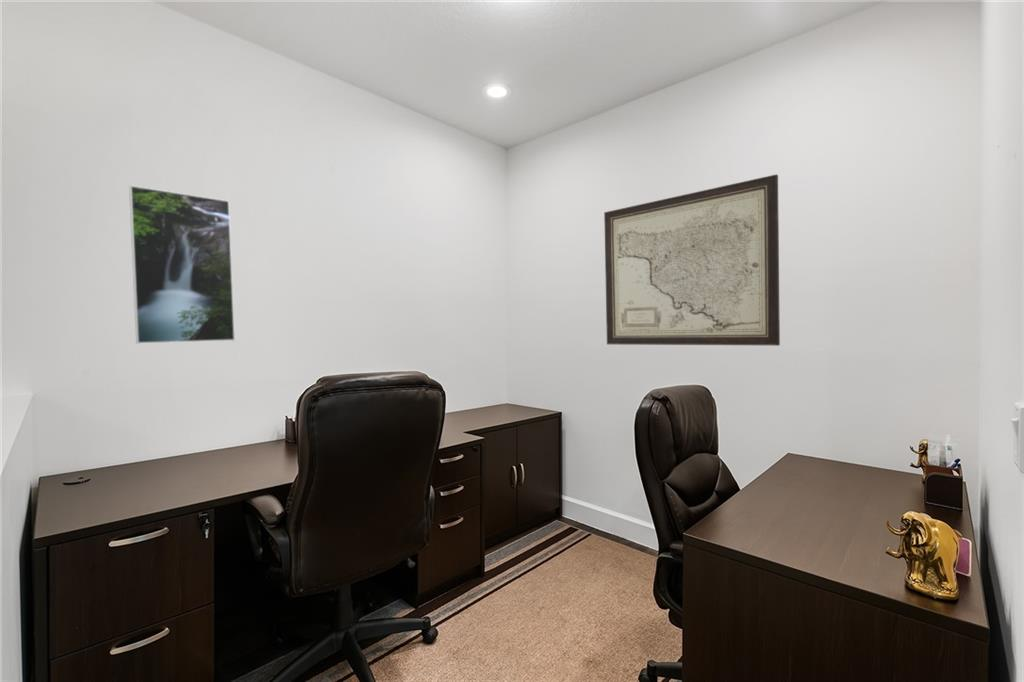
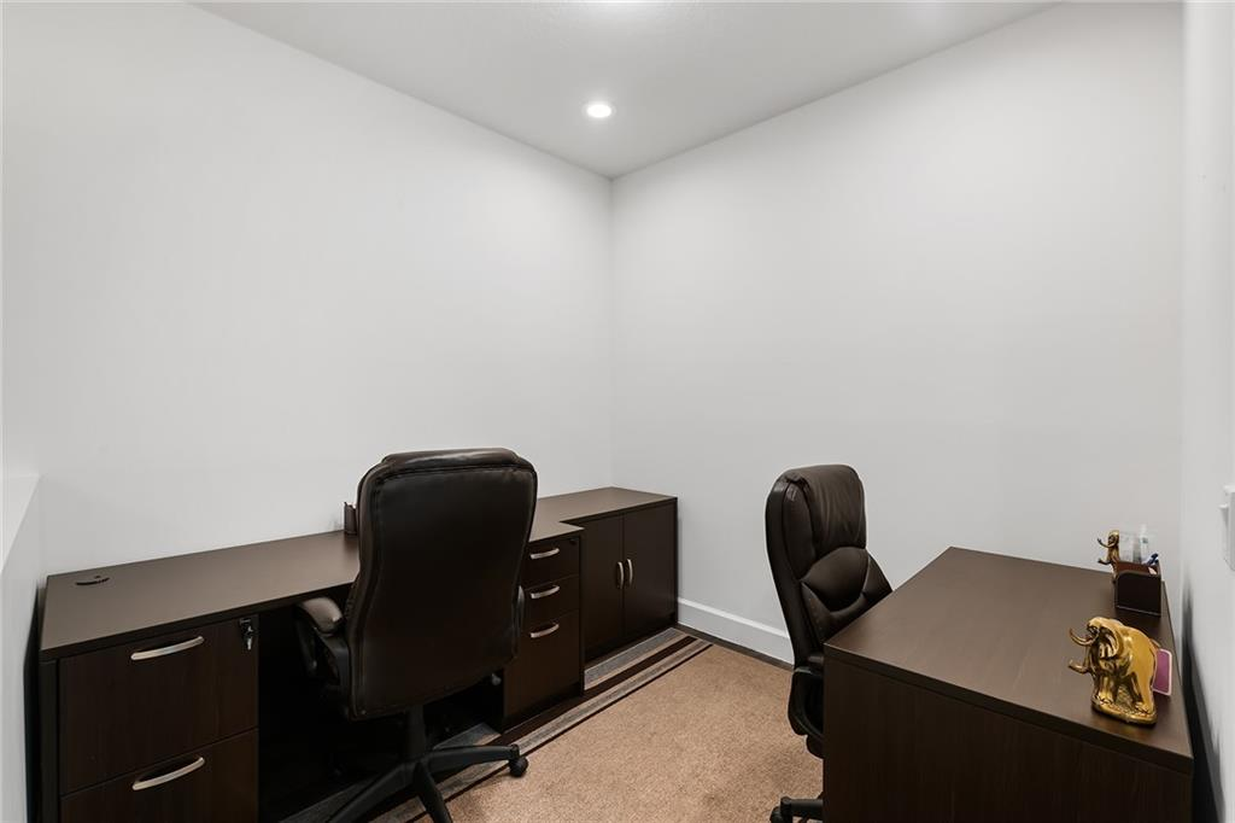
- wall art [603,173,781,347]
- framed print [128,184,236,345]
